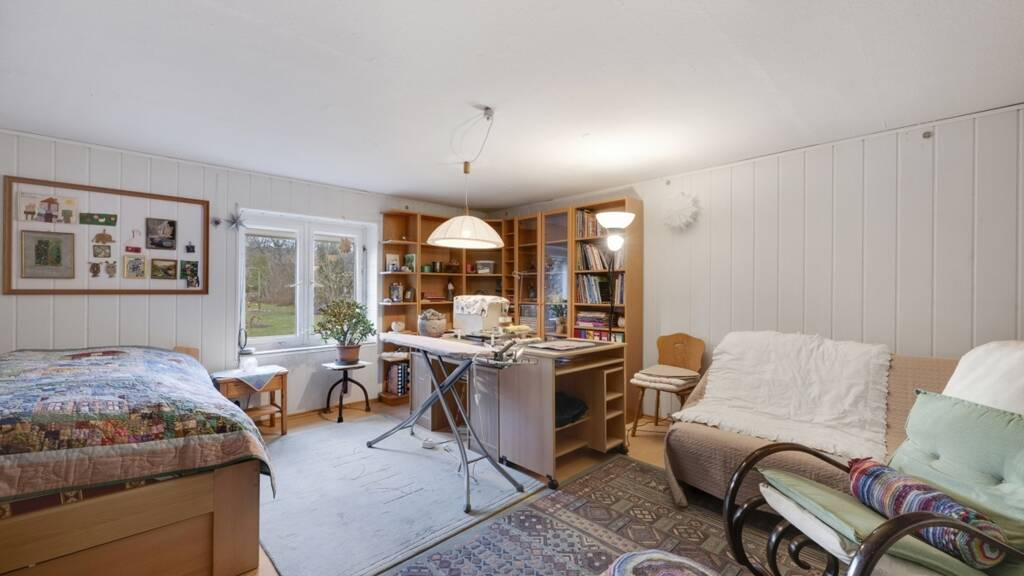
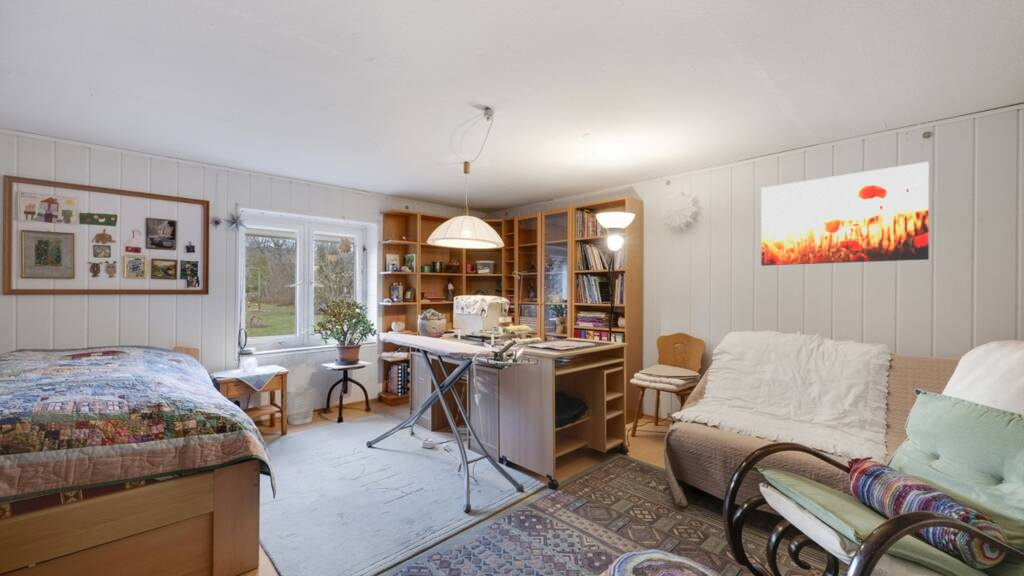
+ wastebasket [286,385,316,426]
+ wall art [760,161,930,267]
